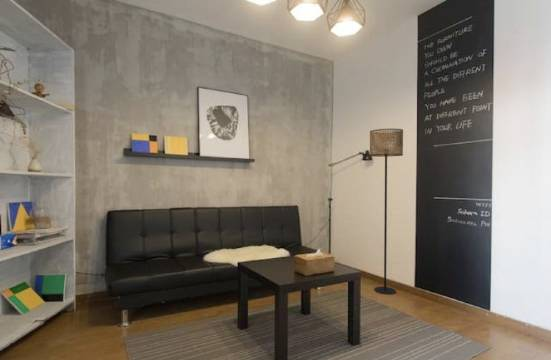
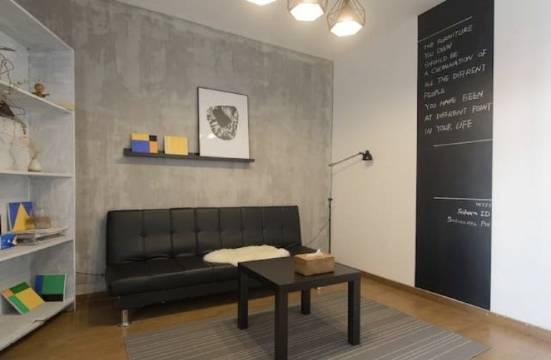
- floor lamp [369,128,404,296]
